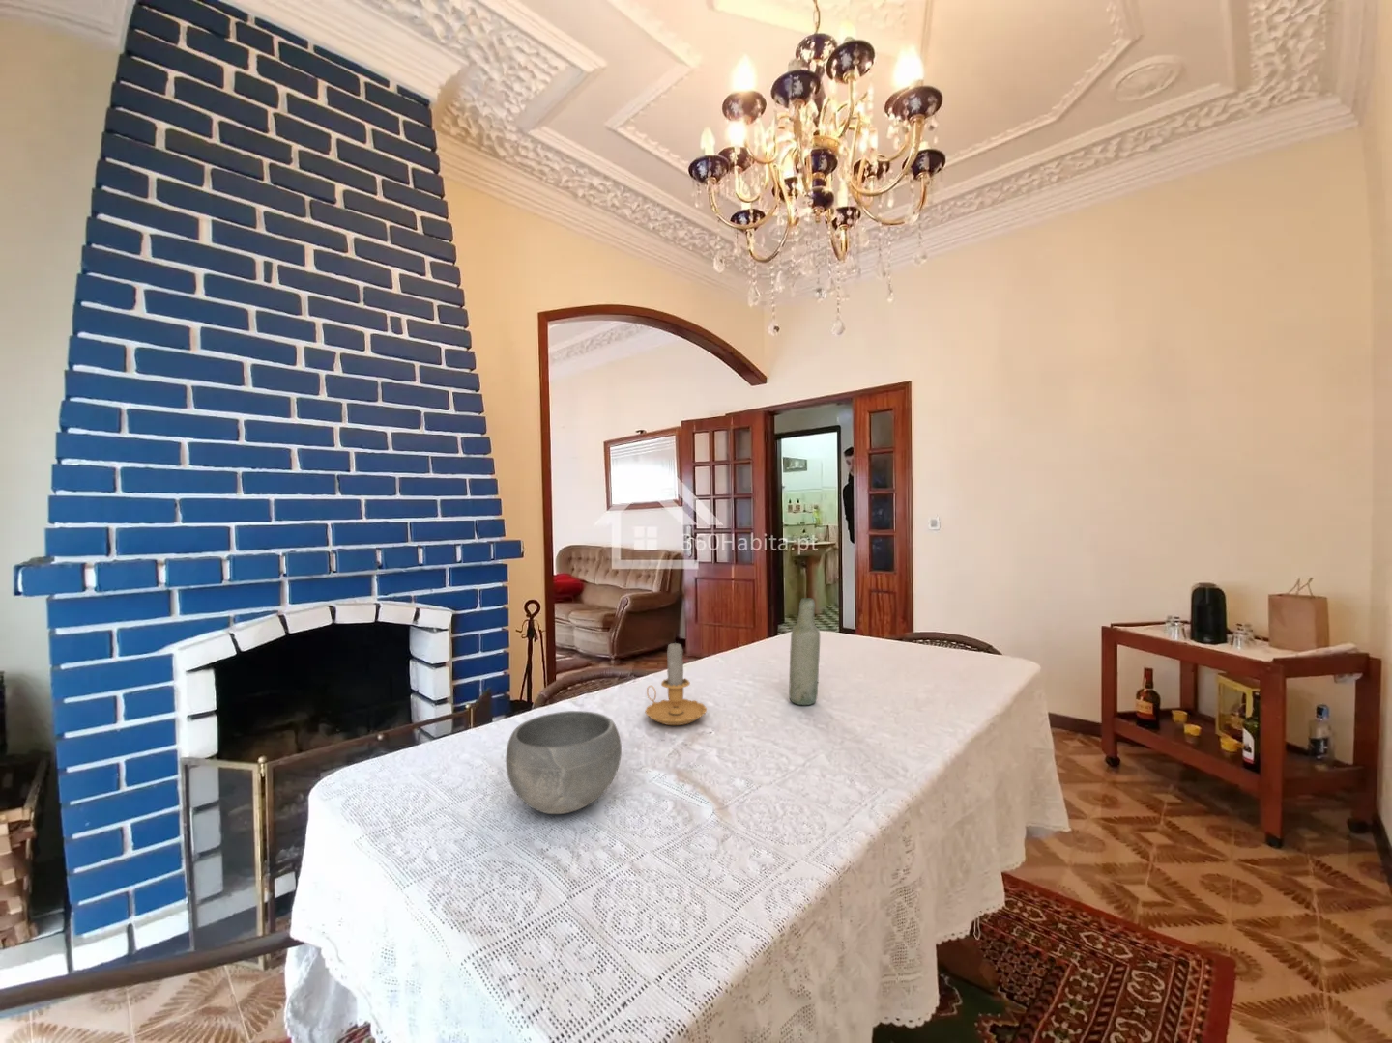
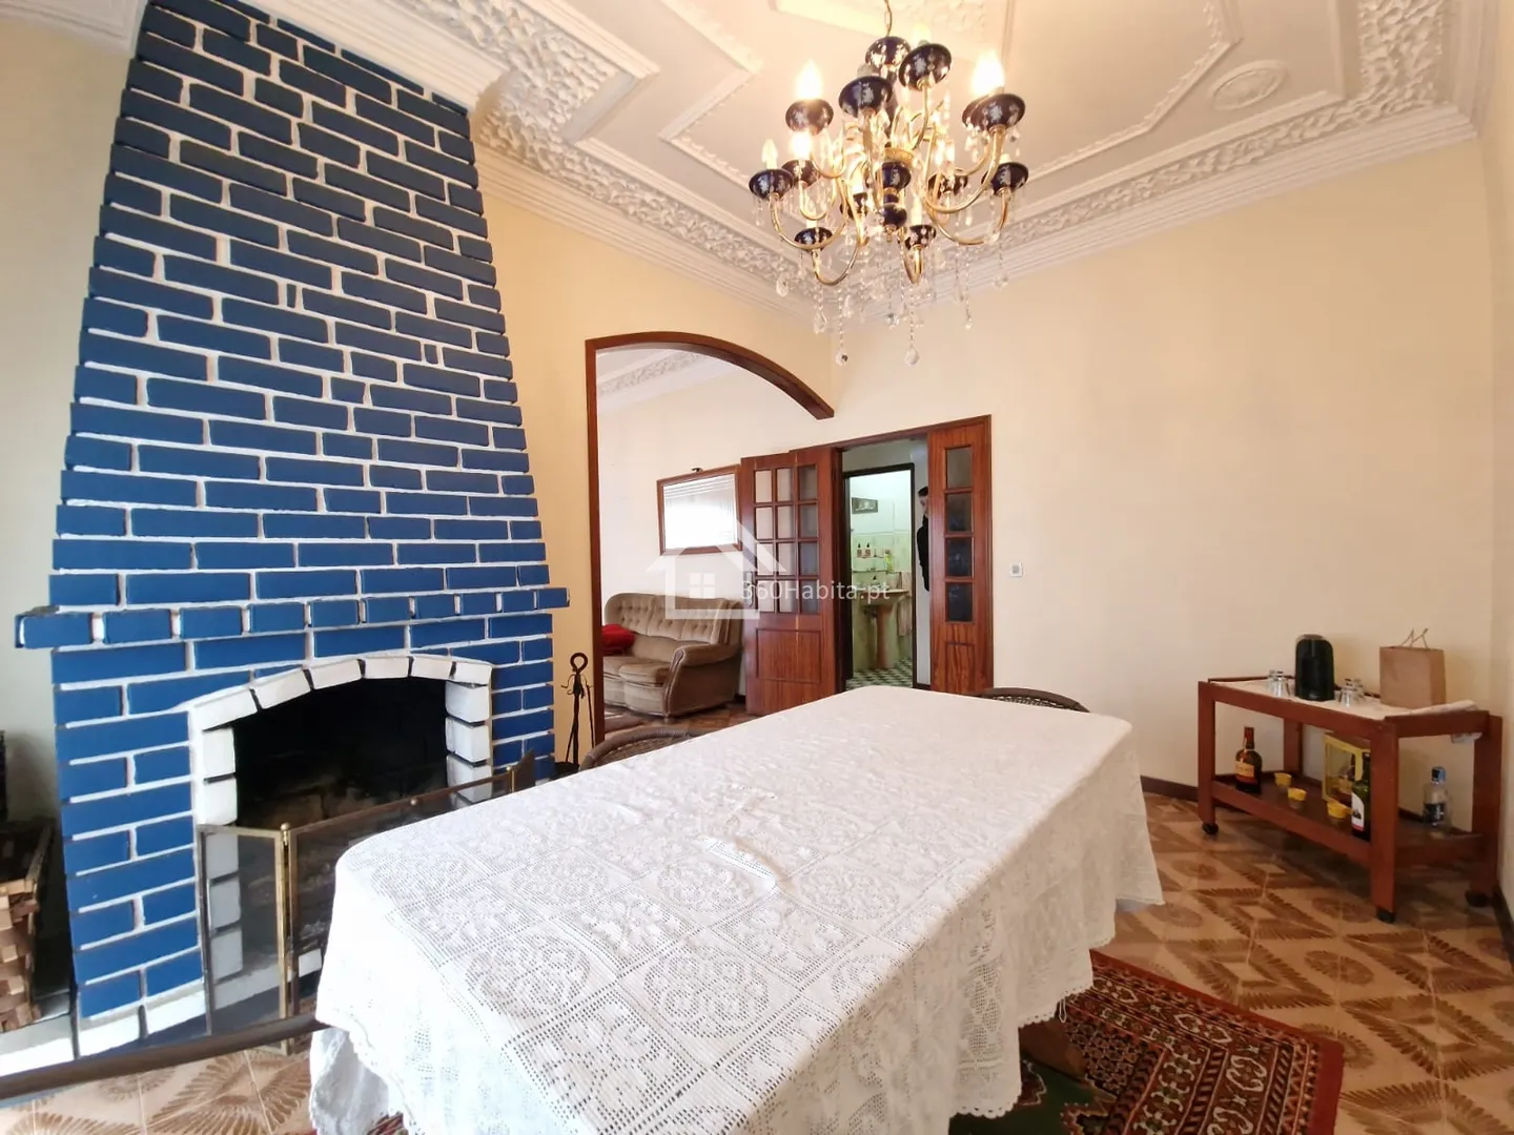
- bowl [504,710,623,815]
- candle [644,641,708,726]
- bottle [788,597,821,706]
